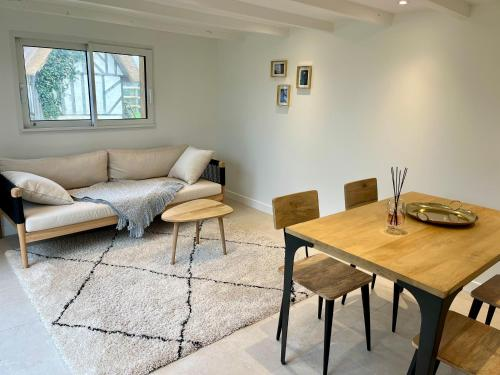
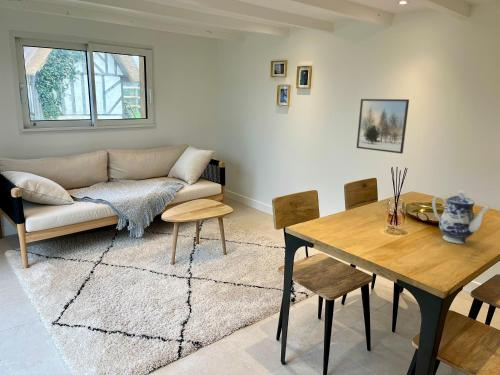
+ teapot [431,188,492,245]
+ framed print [355,98,410,155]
